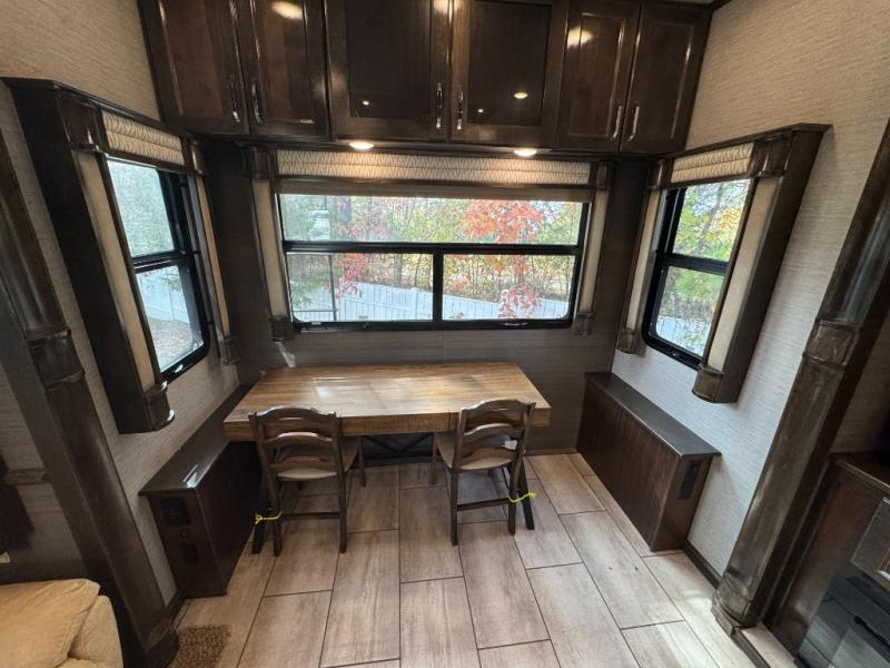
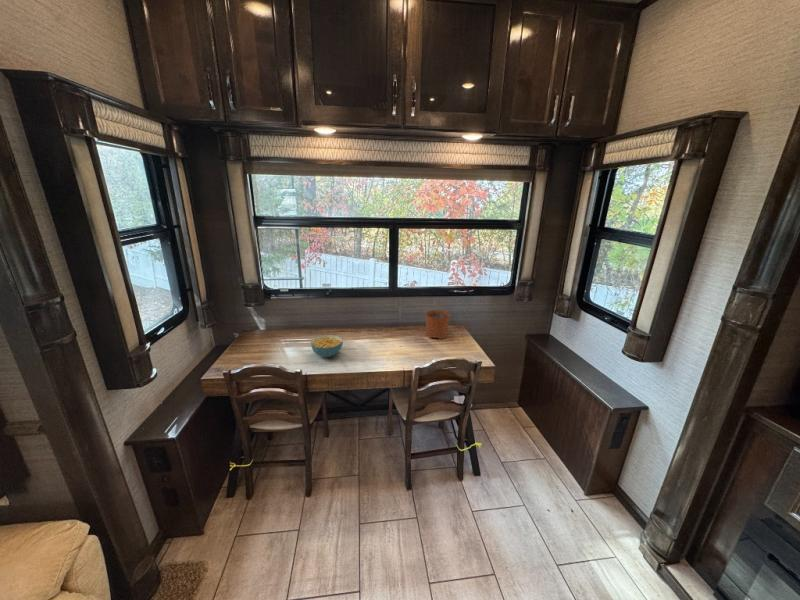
+ plant pot [424,301,451,340]
+ cereal bowl [310,334,344,358]
